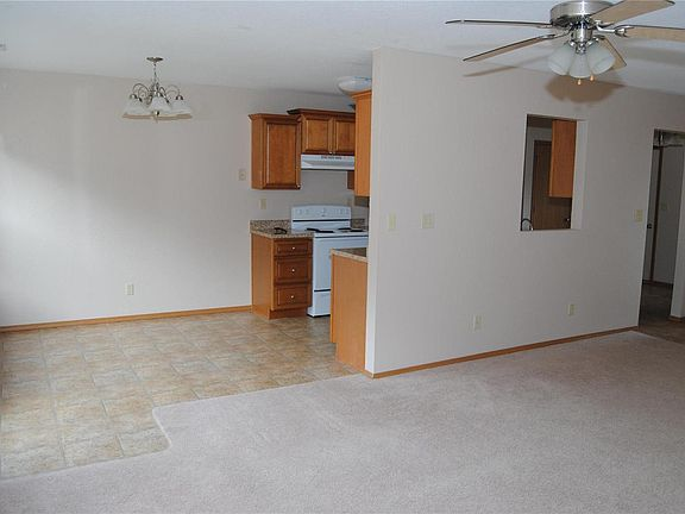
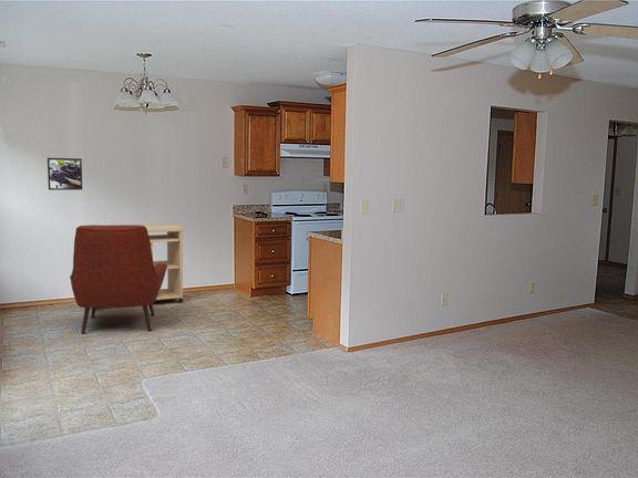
+ chair [69,224,167,335]
+ desk [95,222,185,311]
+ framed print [47,157,83,191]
